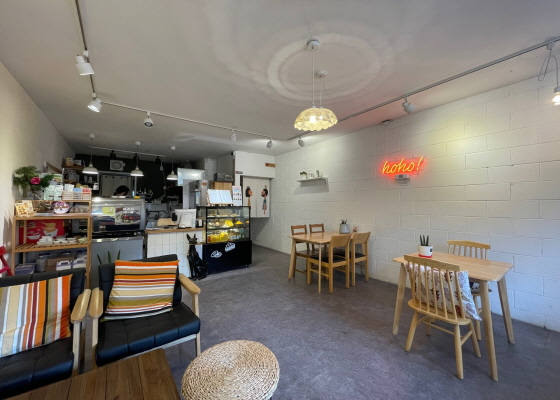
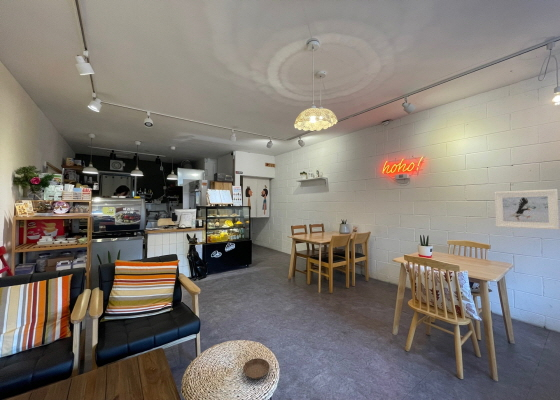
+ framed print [493,188,560,231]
+ saucer [242,357,271,380]
